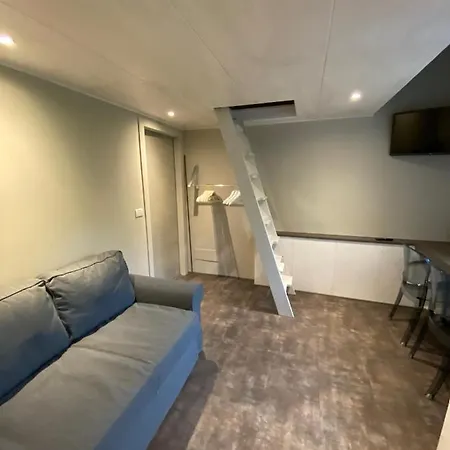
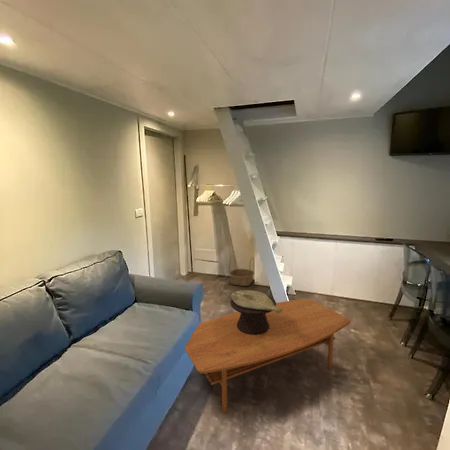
+ decorative bowl [229,289,283,335]
+ basket [228,255,255,287]
+ coffee table [184,298,351,414]
